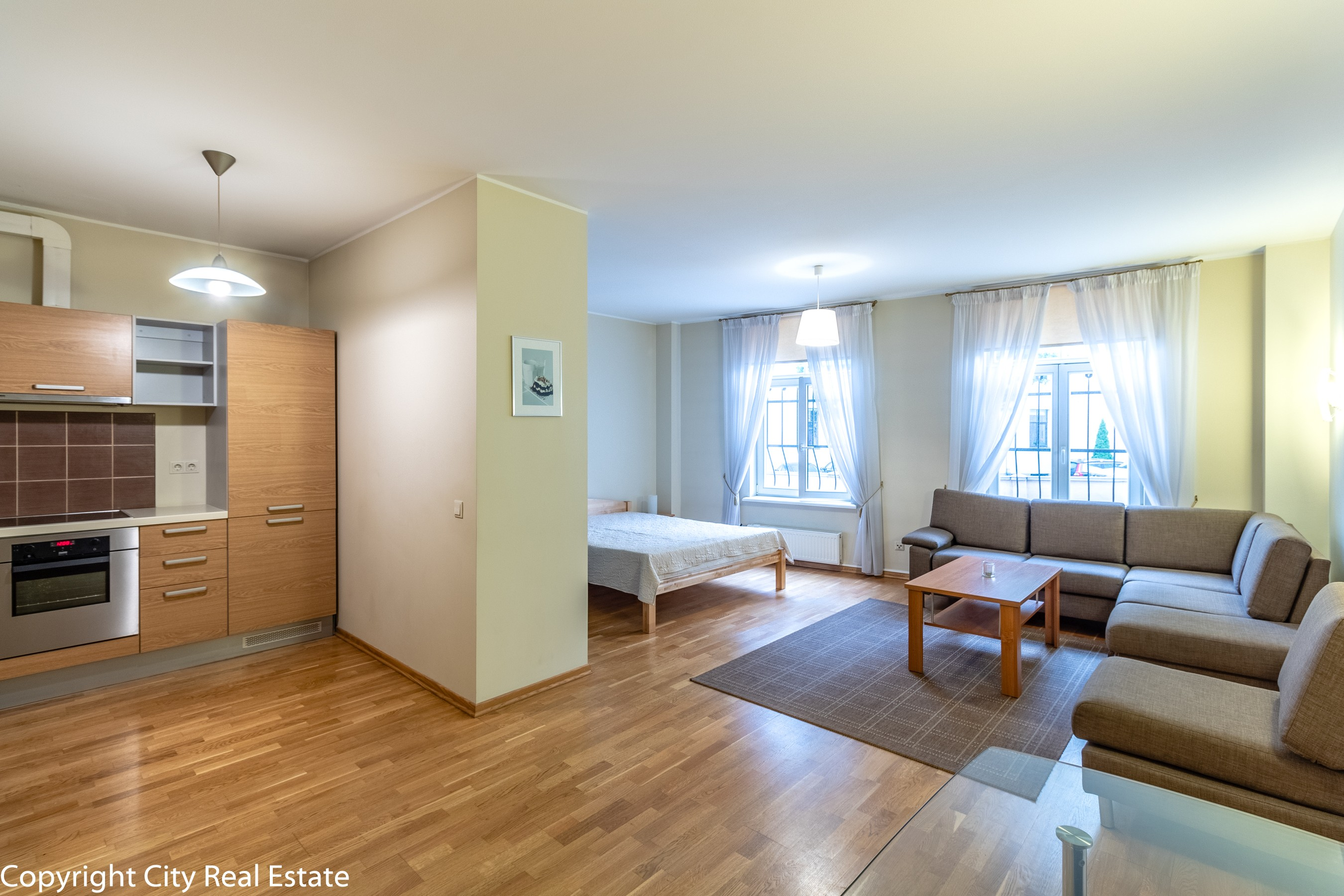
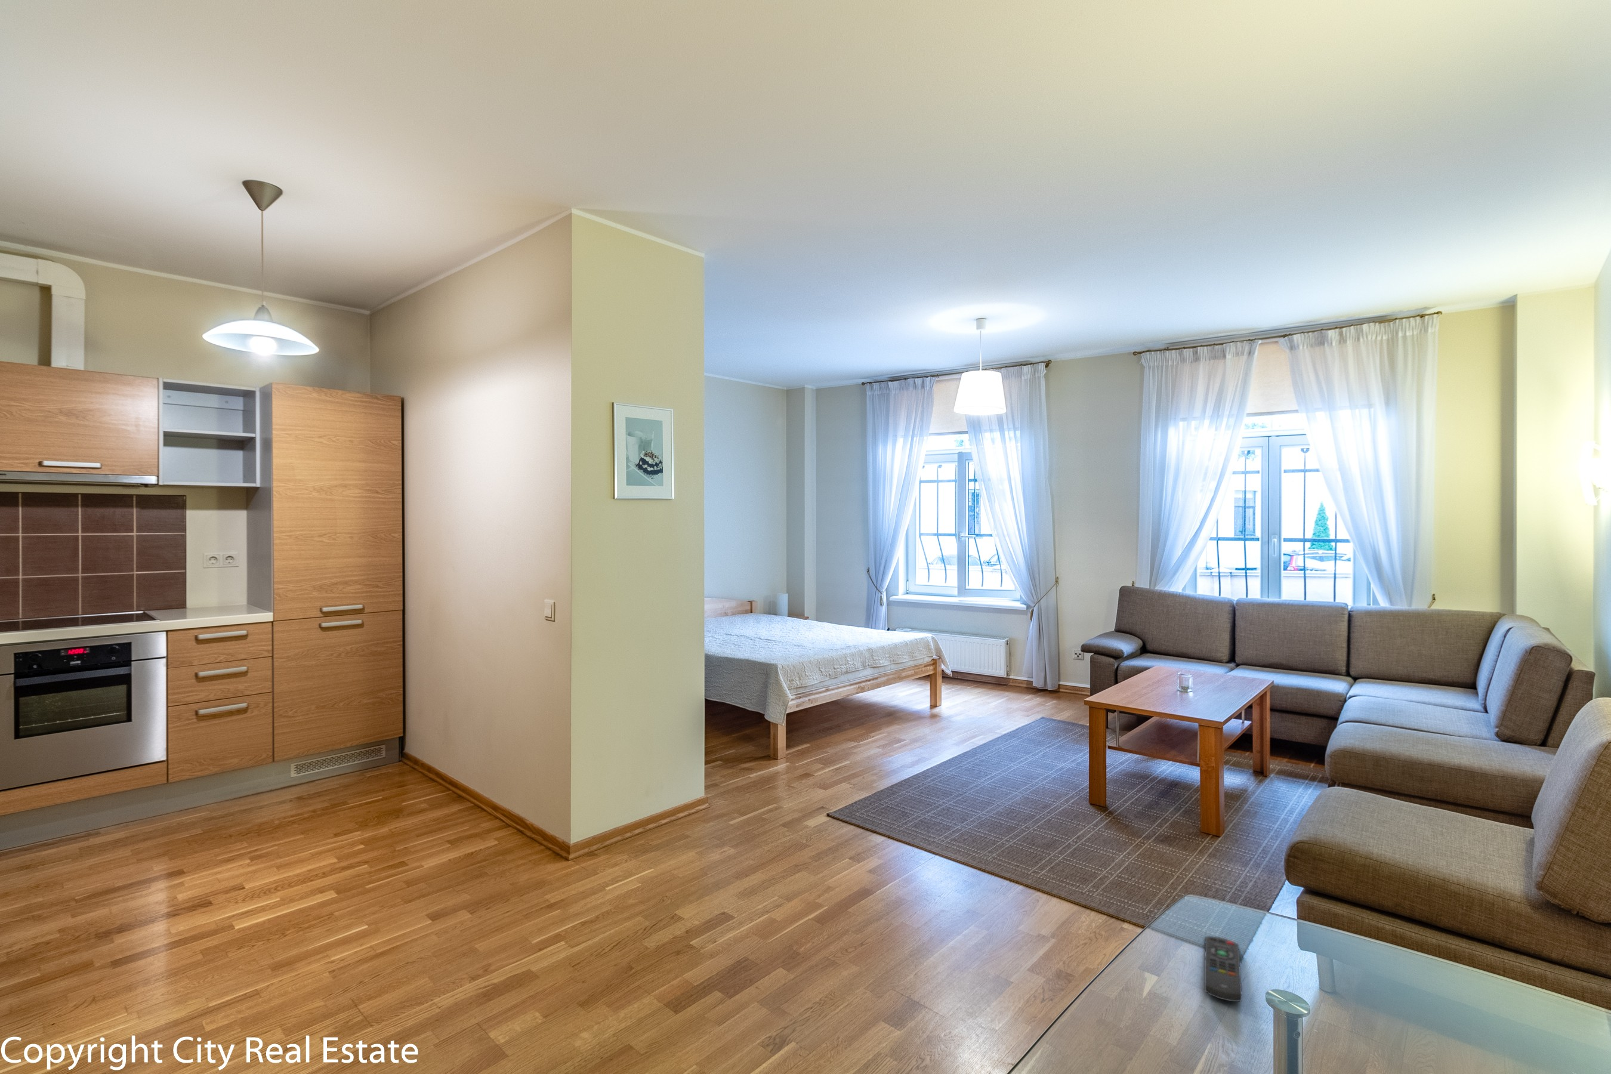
+ remote control [1205,936,1243,1002]
